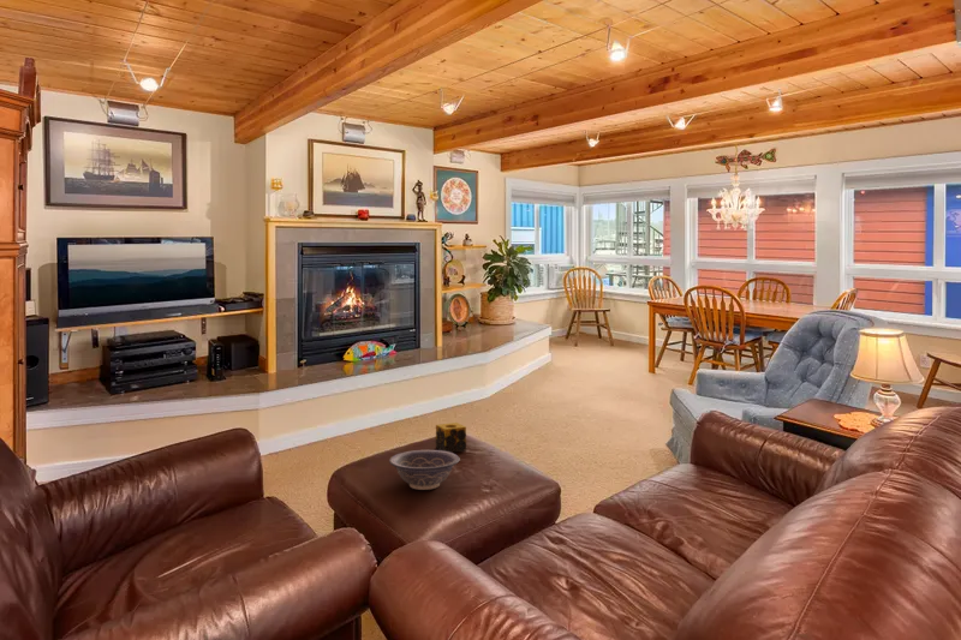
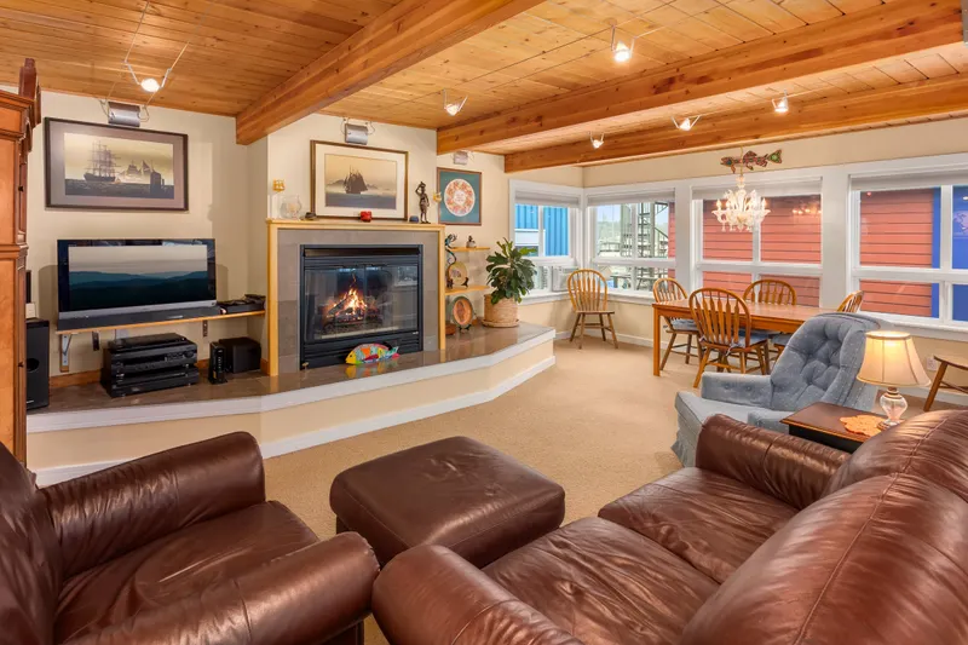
- decorative bowl [388,449,461,491]
- candle [435,421,467,453]
